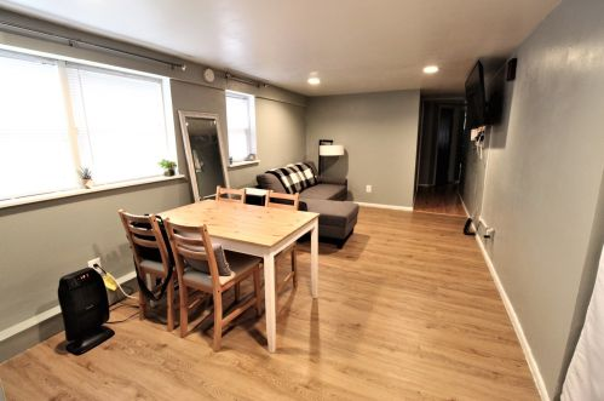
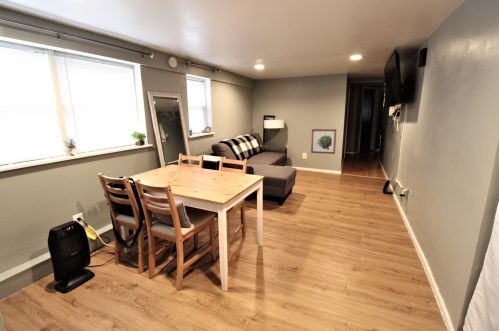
+ wall art [310,128,337,155]
